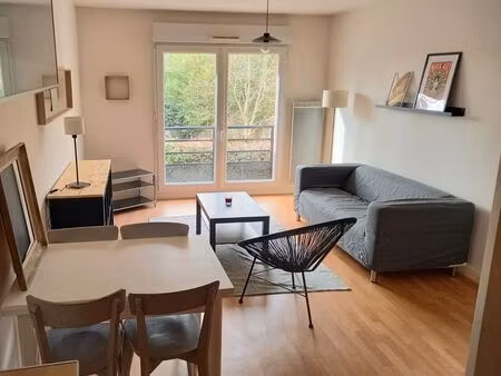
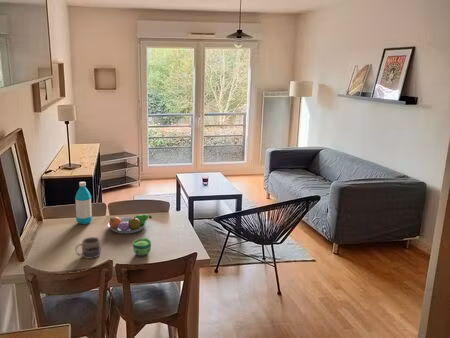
+ mug [74,236,102,260]
+ water bottle [74,181,93,225]
+ fruit bowl [107,214,153,234]
+ cup [132,237,152,257]
